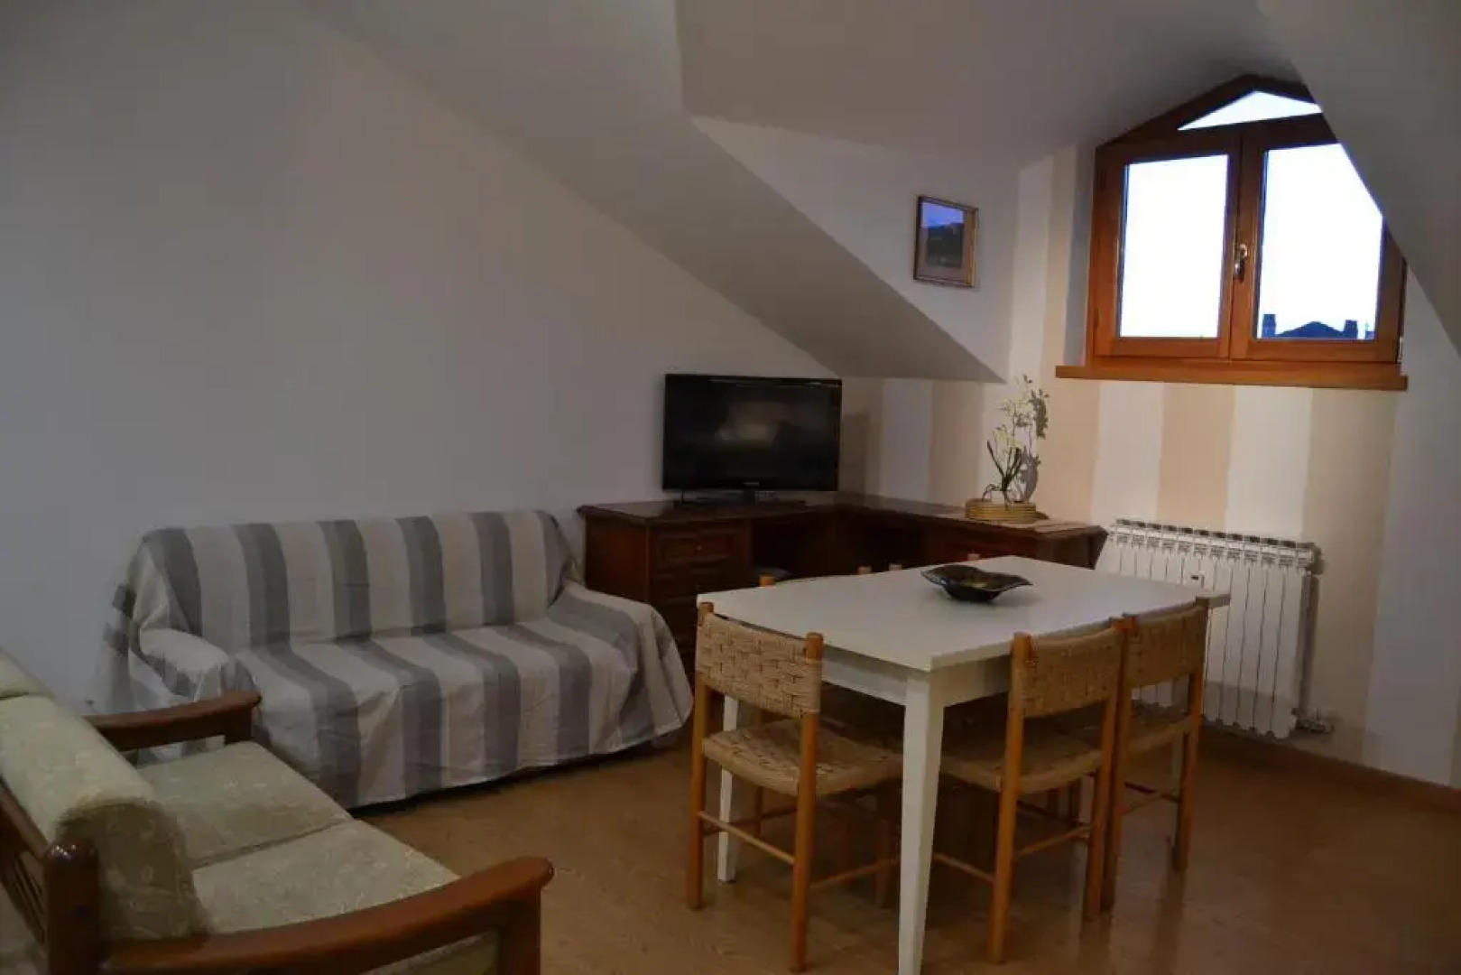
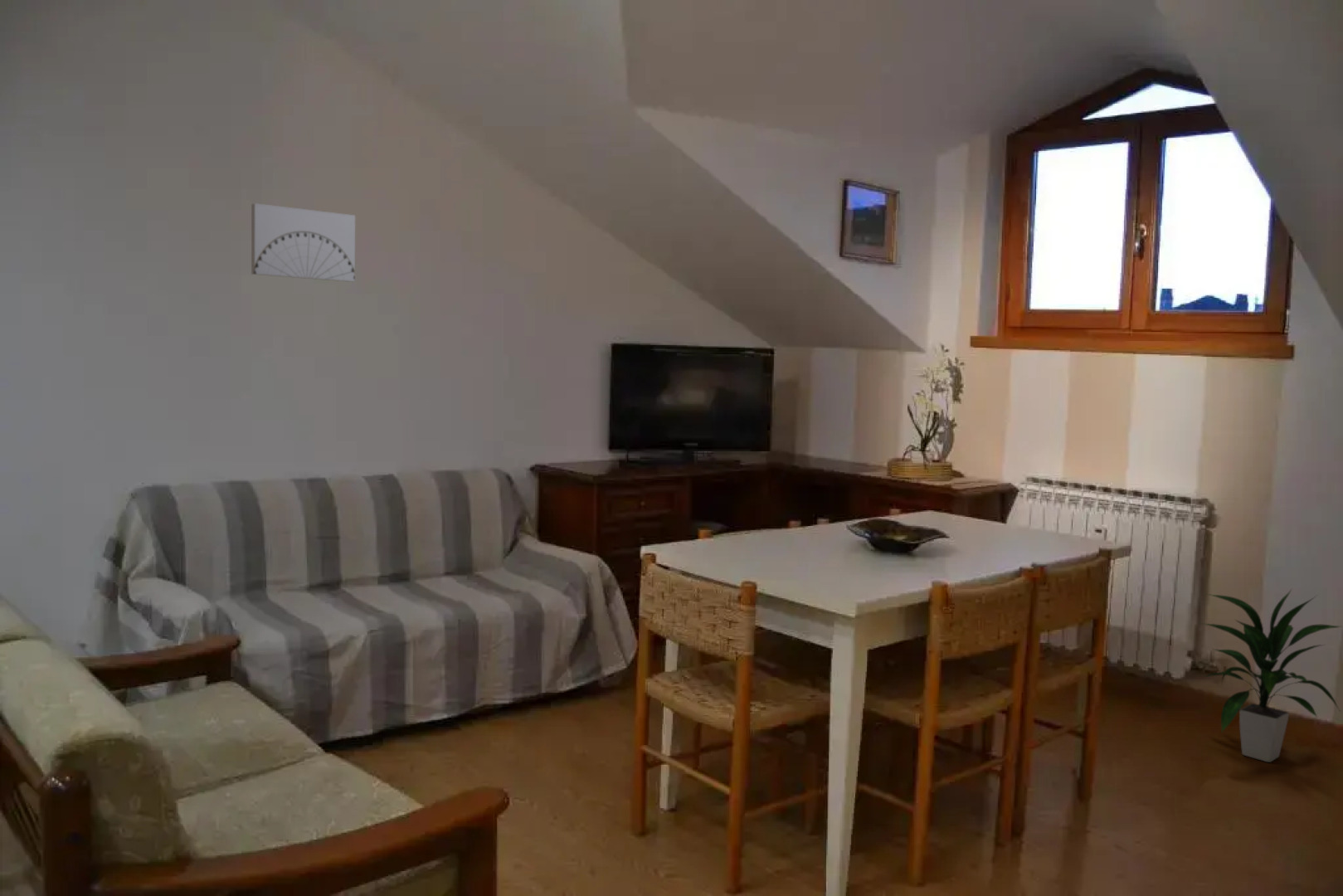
+ indoor plant [1196,587,1342,763]
+ wall art [251,202,356,283]
